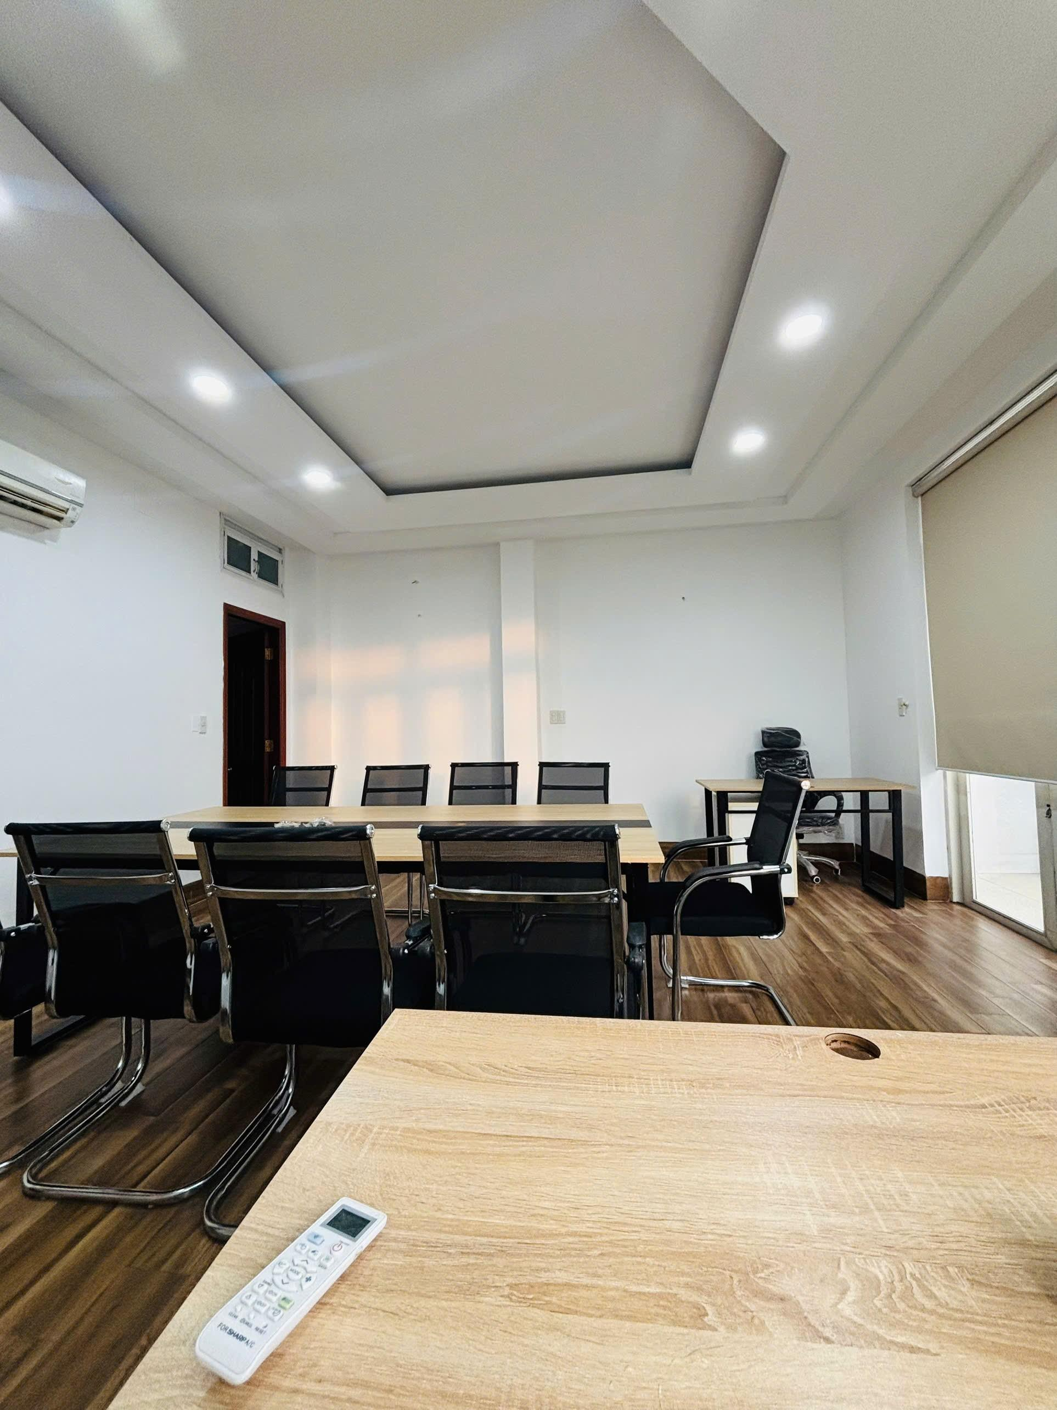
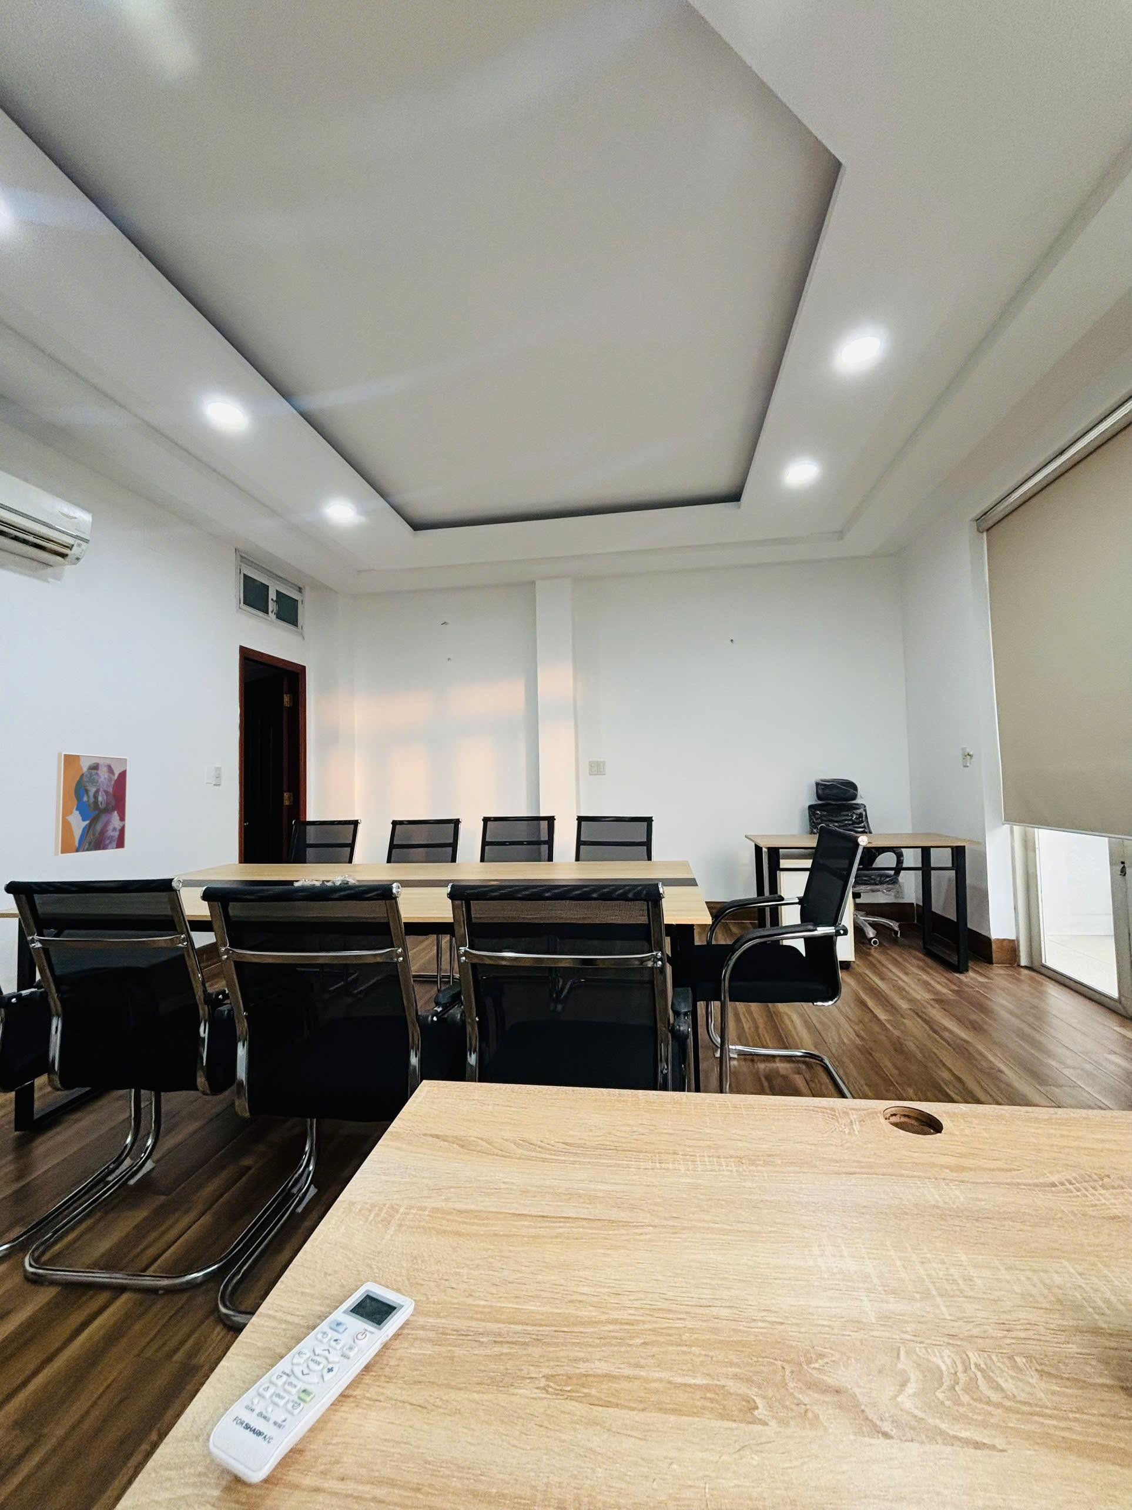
+ wall art [54,751,128,857]
